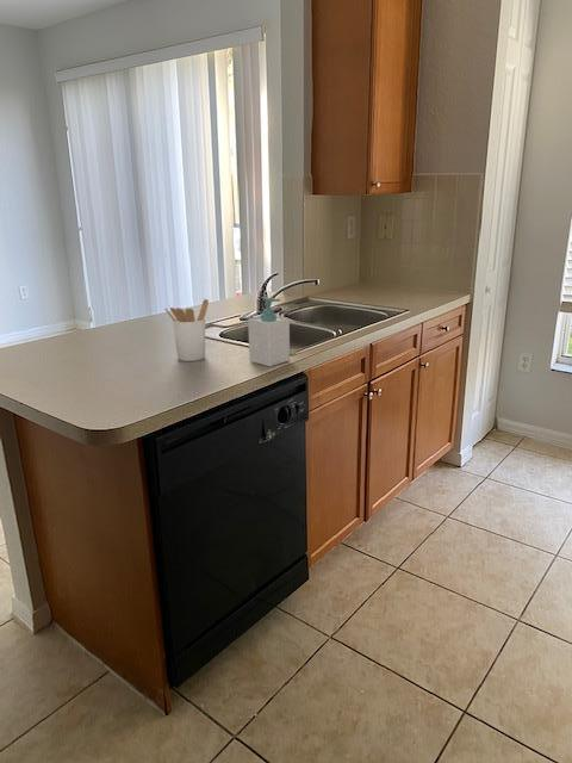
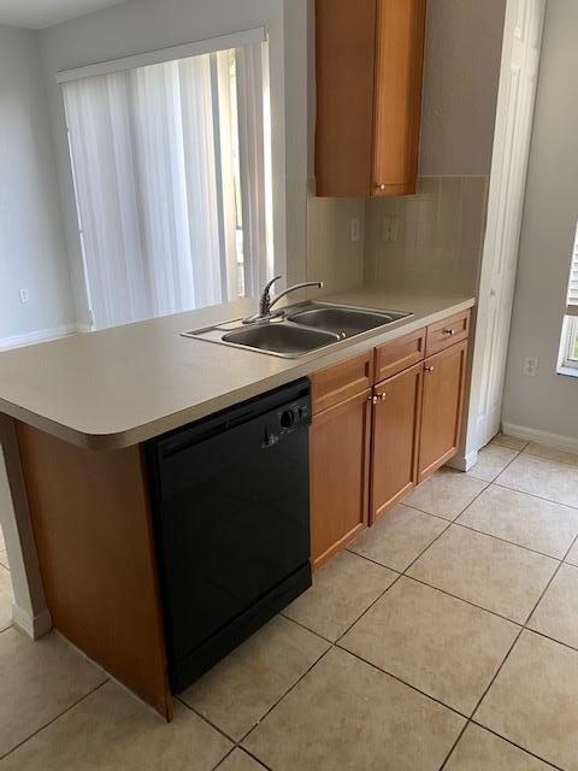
- soap bottle [247,296,291,368]
- utensil holder [163,298,210,362]
